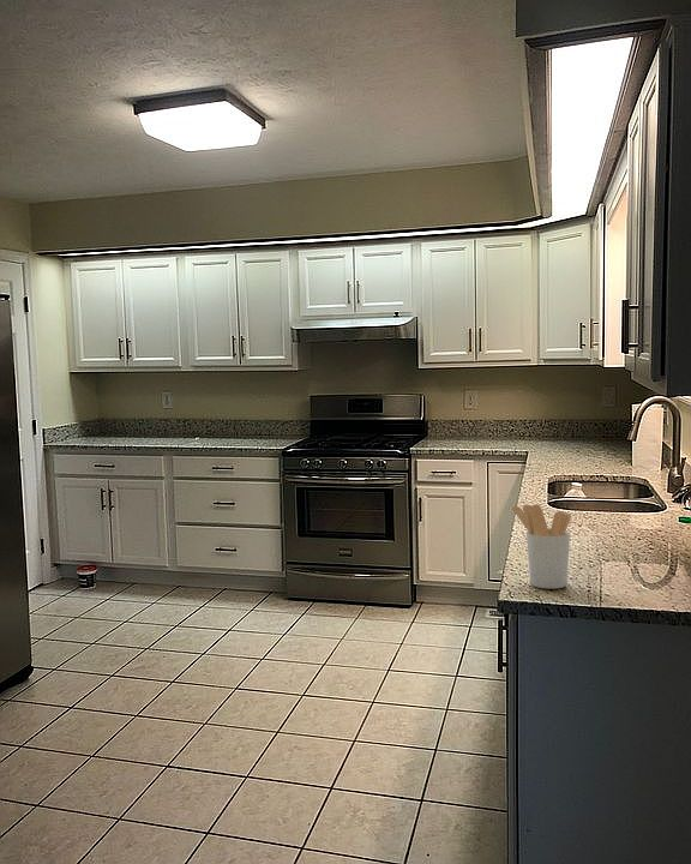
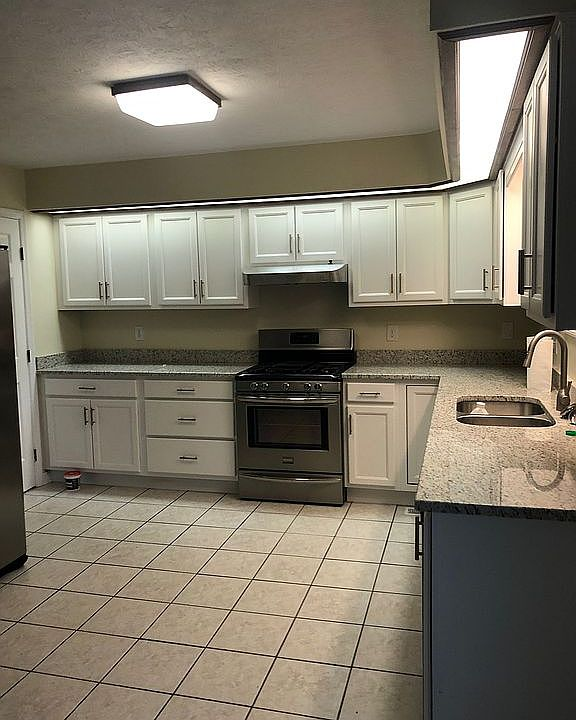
- utensil holder [511,503,572,590]
